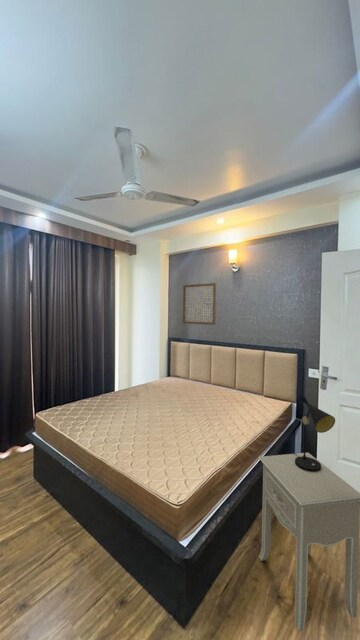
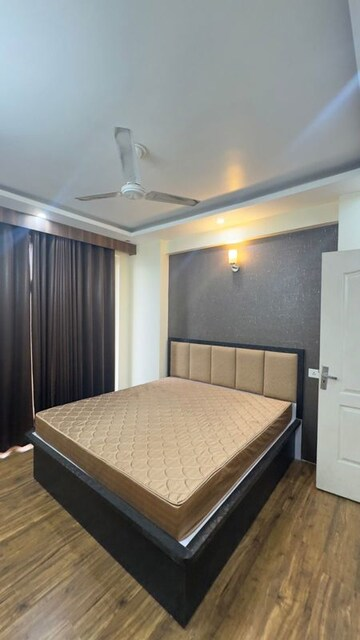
- table lamp [292,395,336,472]
- nightstand [257,452,360,632]
- wall art [182,282,217,326]
